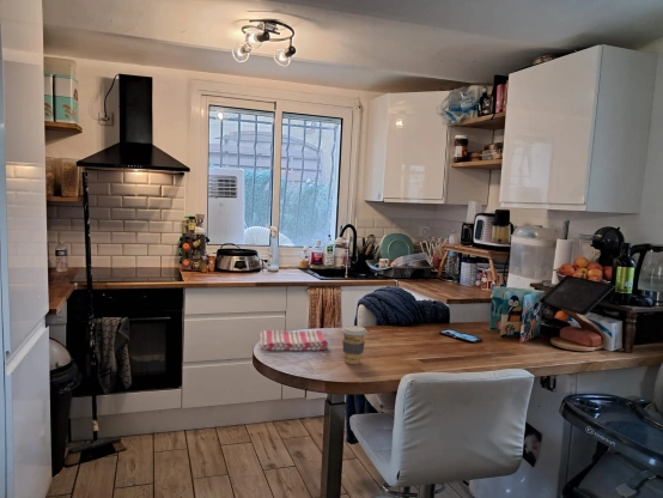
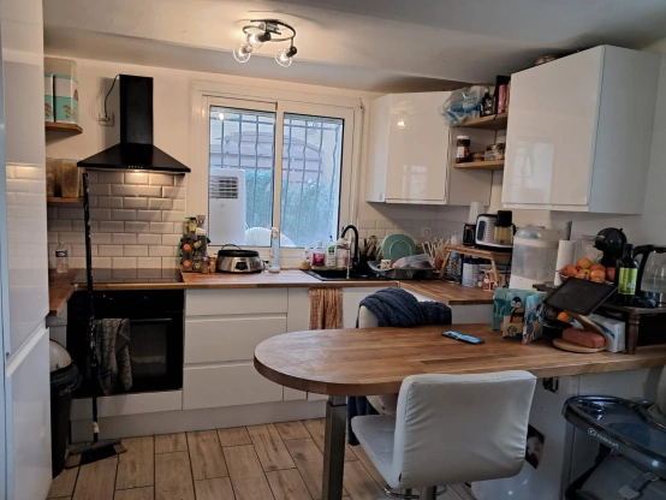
- dish towel [258,329,329,352]
- coffee cup [340,324,369,365]
